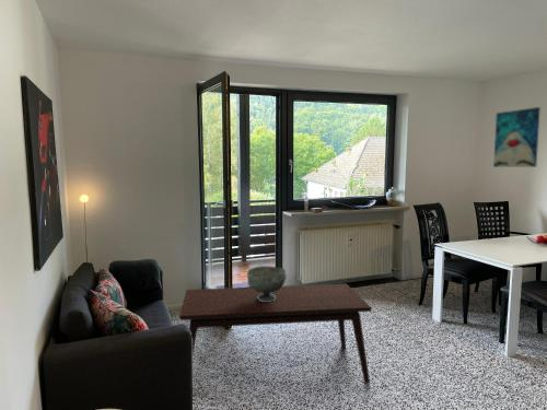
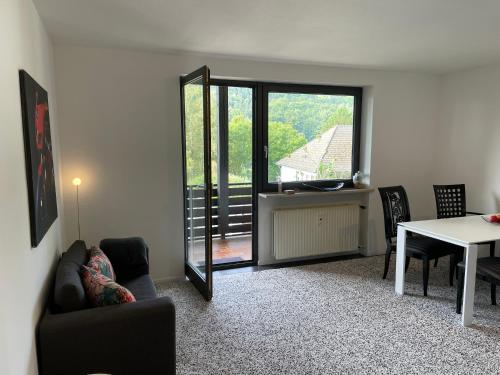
- coffee table [178,283,373,385]
- decorative bowl [246,265,288,302]
- wall art [492,106,542,168]
